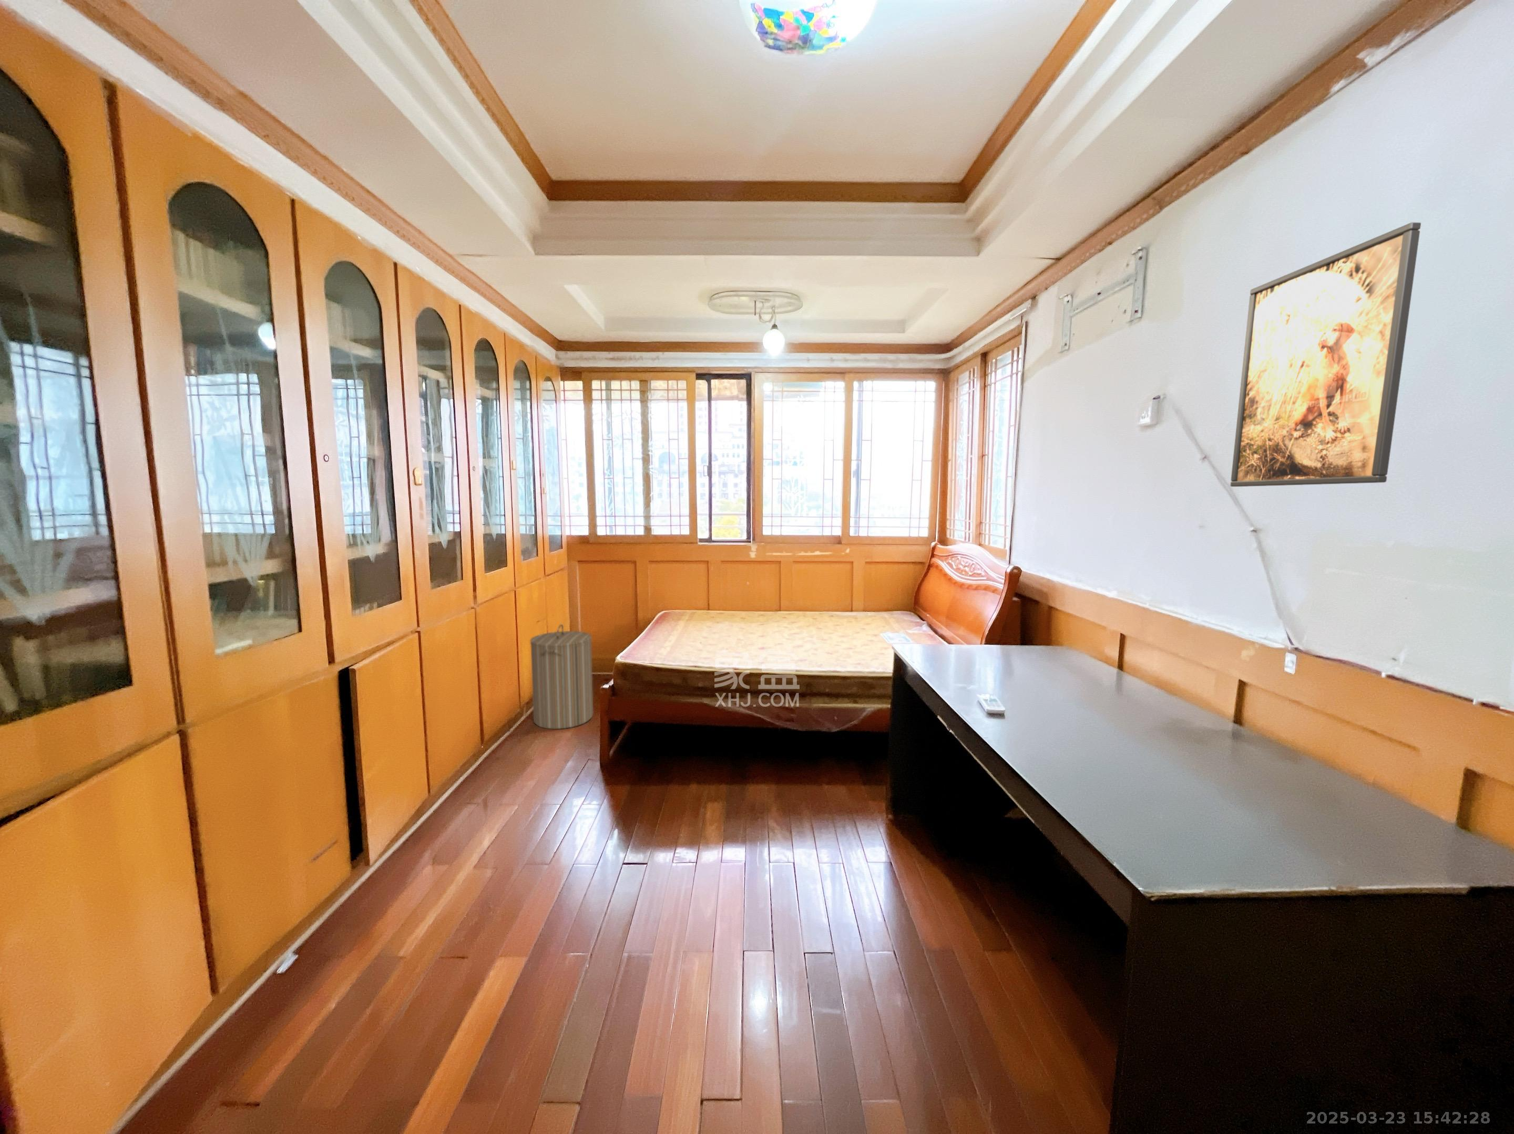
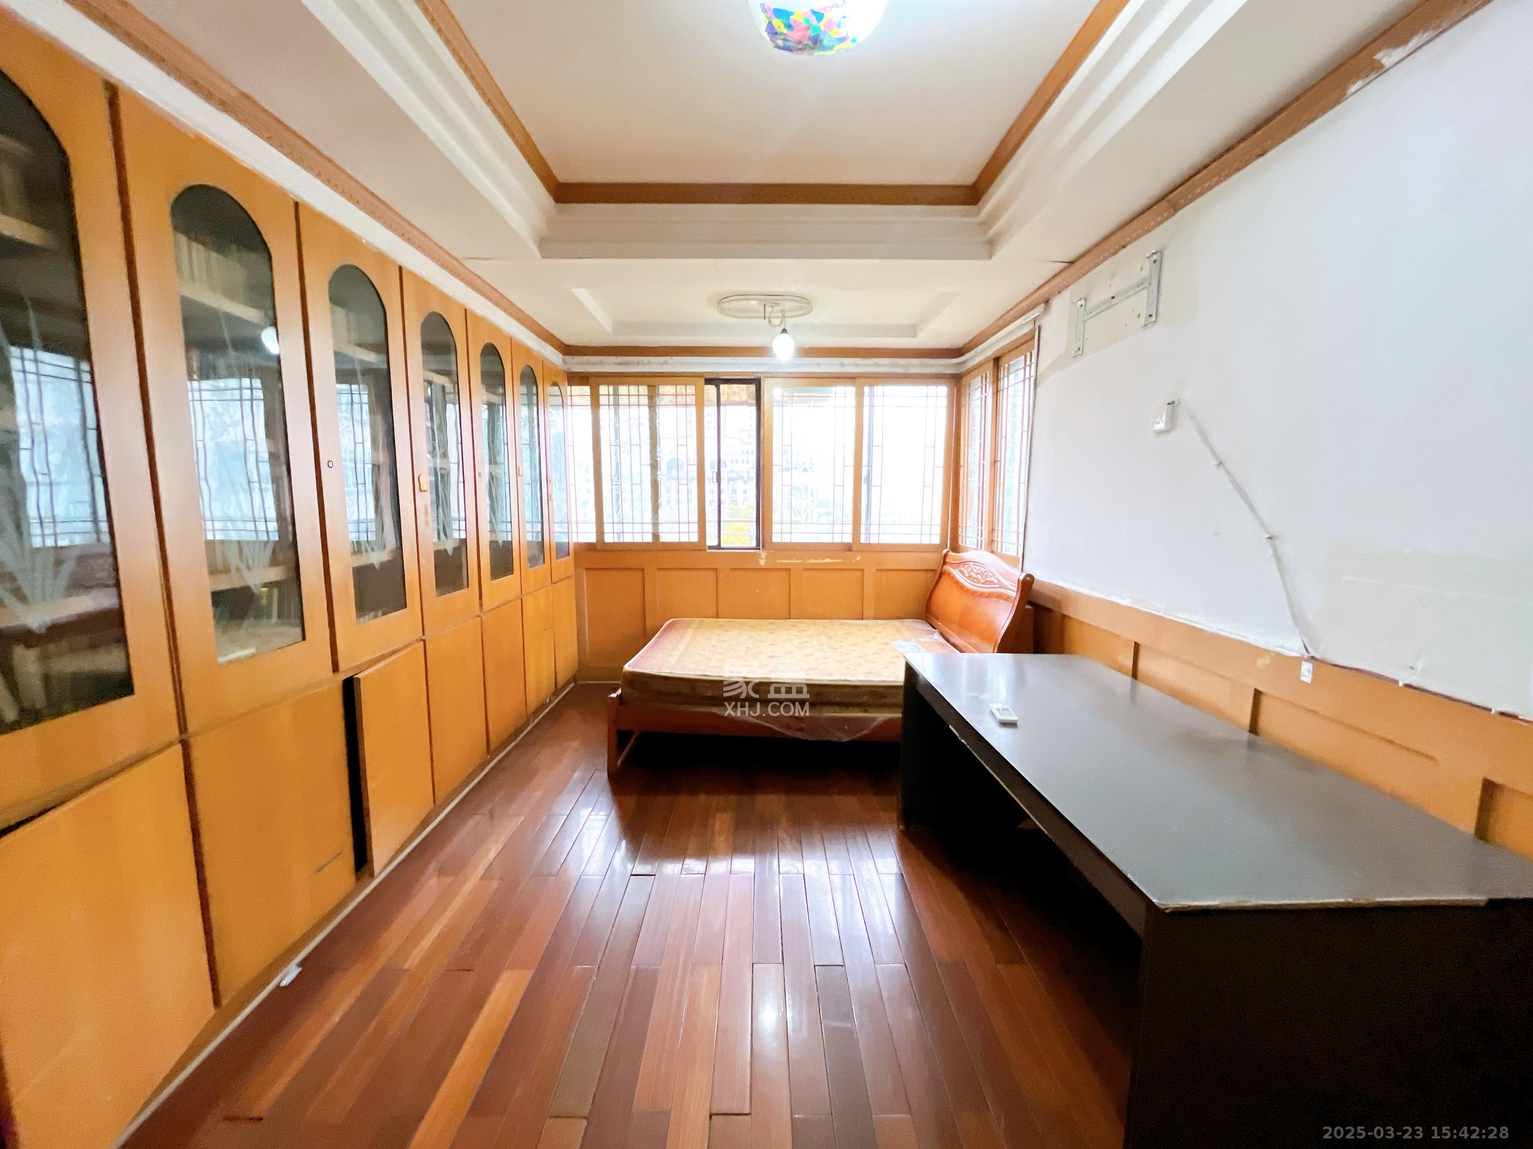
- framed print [1229,222,1421,487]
- laundry hamper [529,624,594,730]
